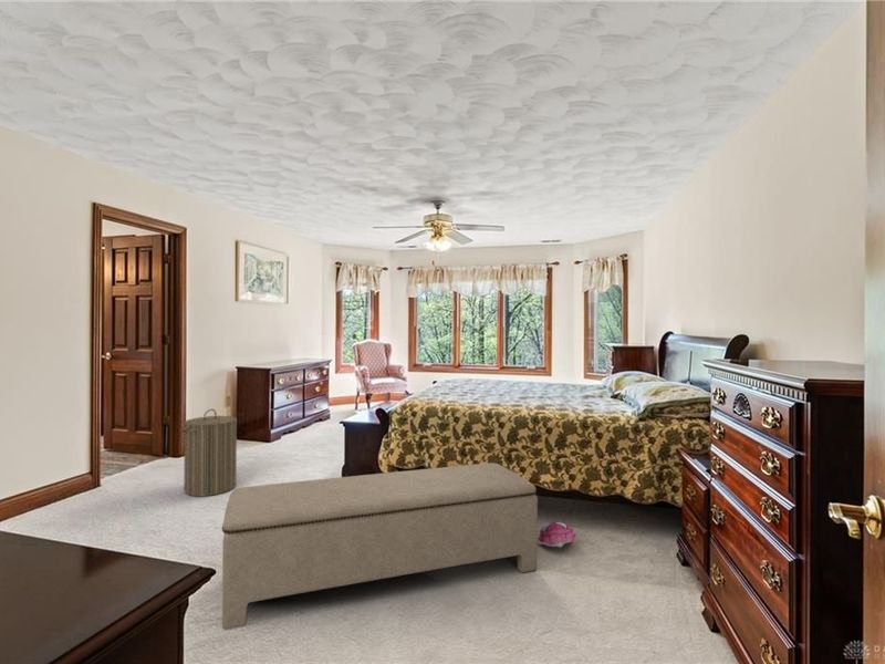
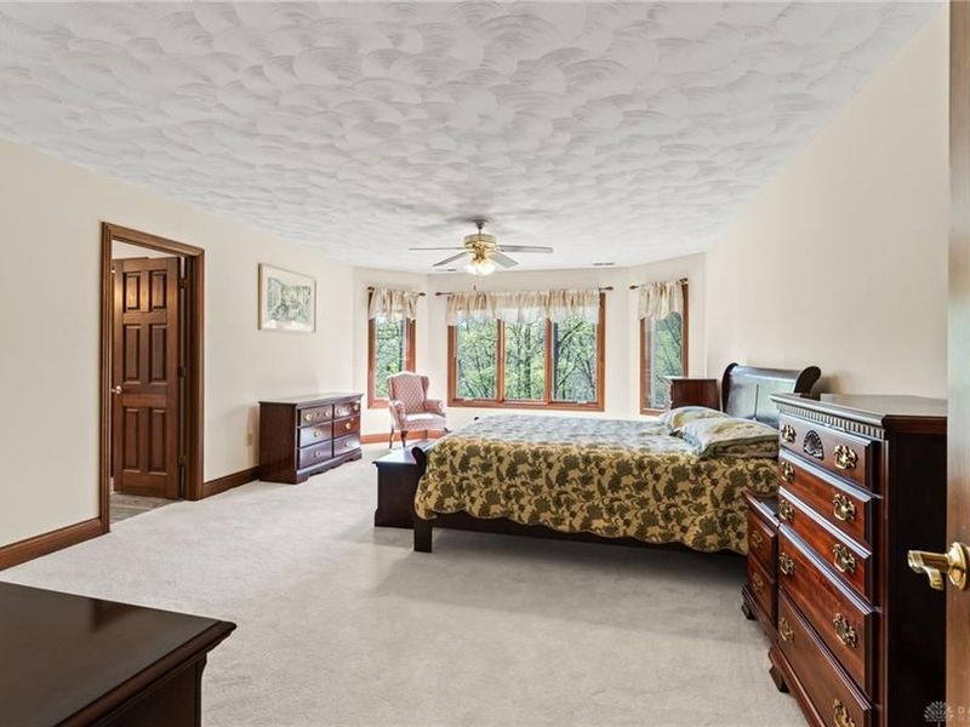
- bench [221,461,539,631]
- laundry hamper [181,408,238,498]
- plush toy [538,521,577,548]
